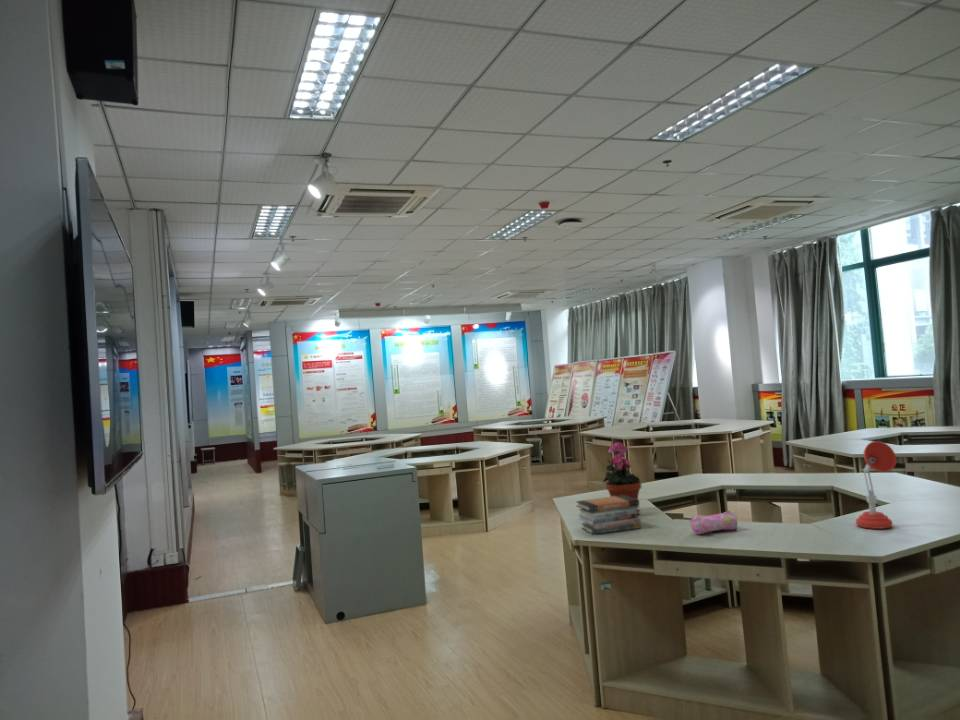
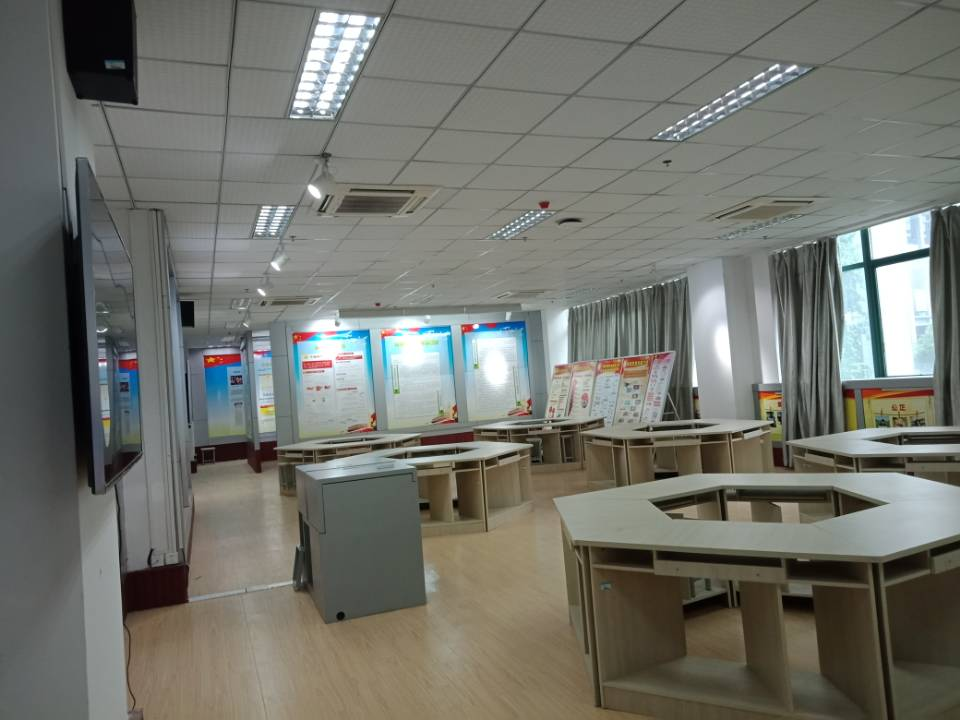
- potted plant [602,441,642,515]
- pencil case [690,510,739,535]
- book stack [575,495,642,535]
- desk lamp [855,440,897,530]
